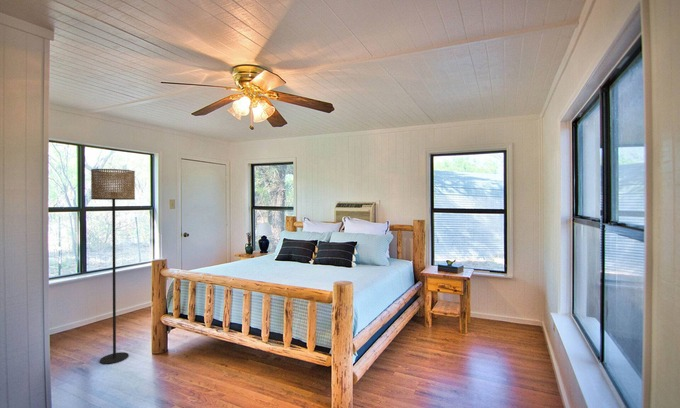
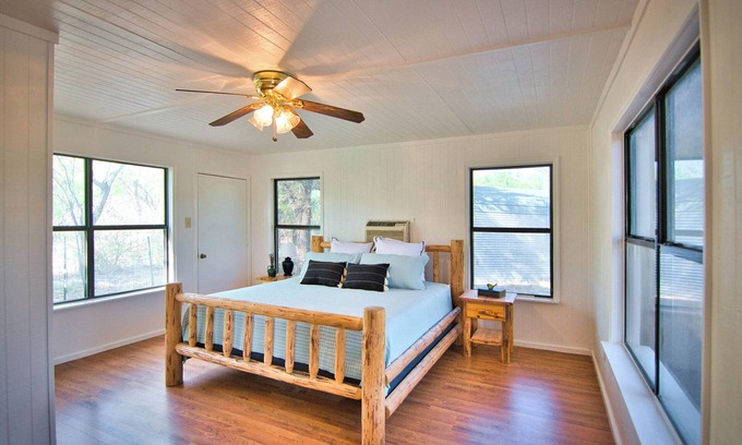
- floor lamp [90,168,136,365]
